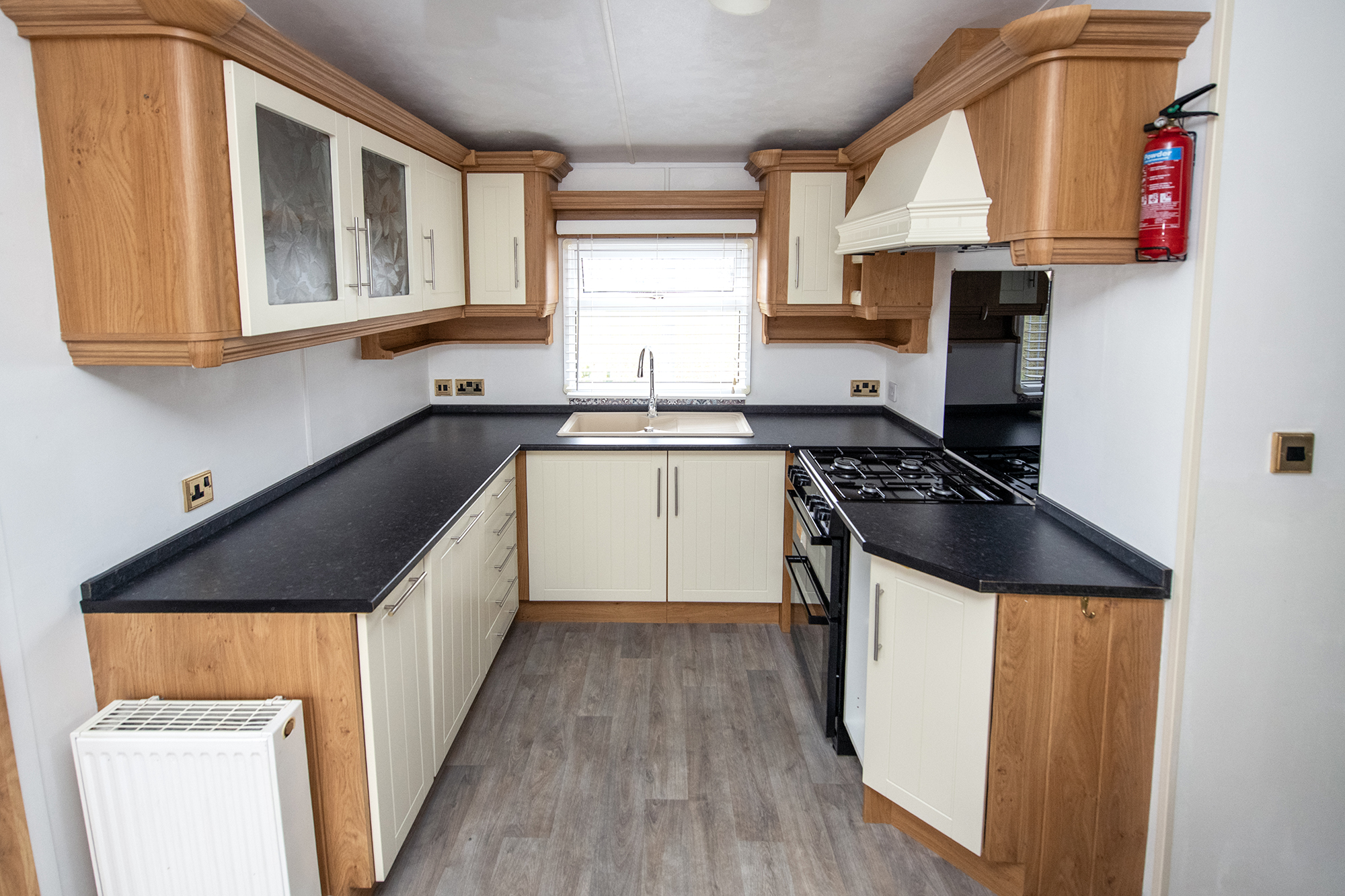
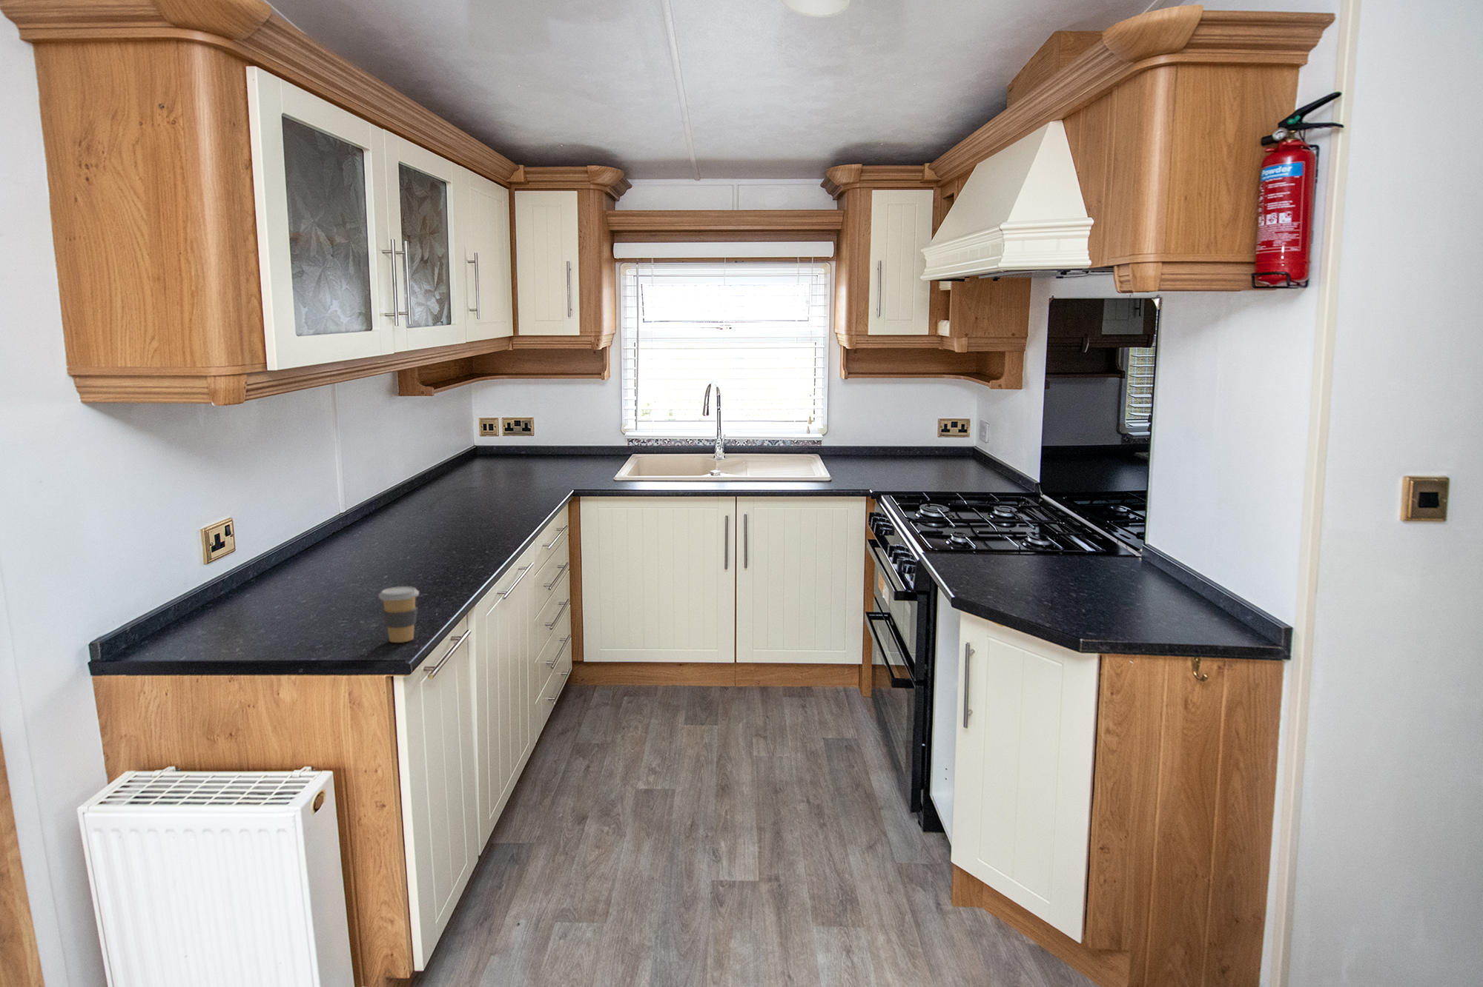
+ coffee cup [378,586,420,643]
